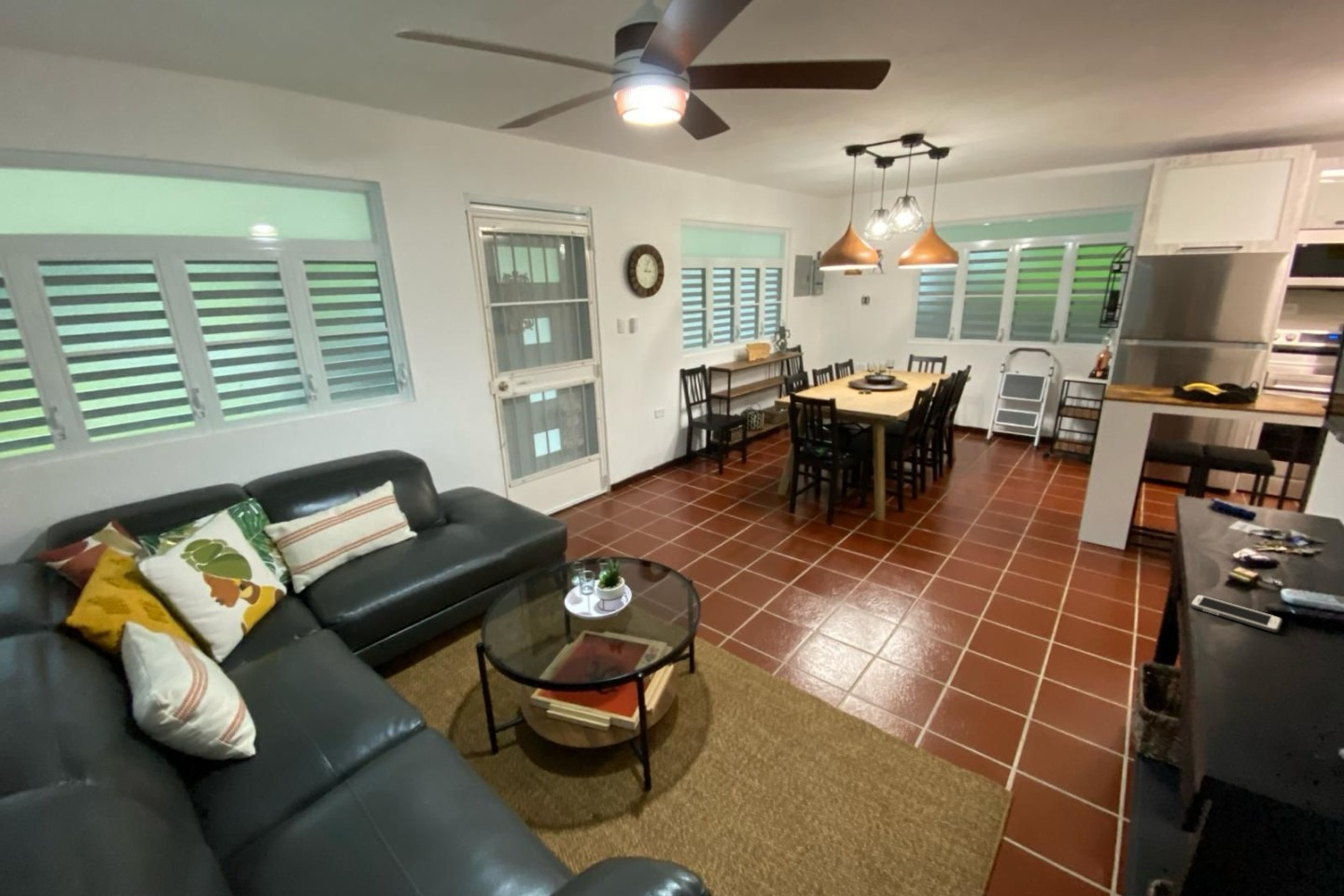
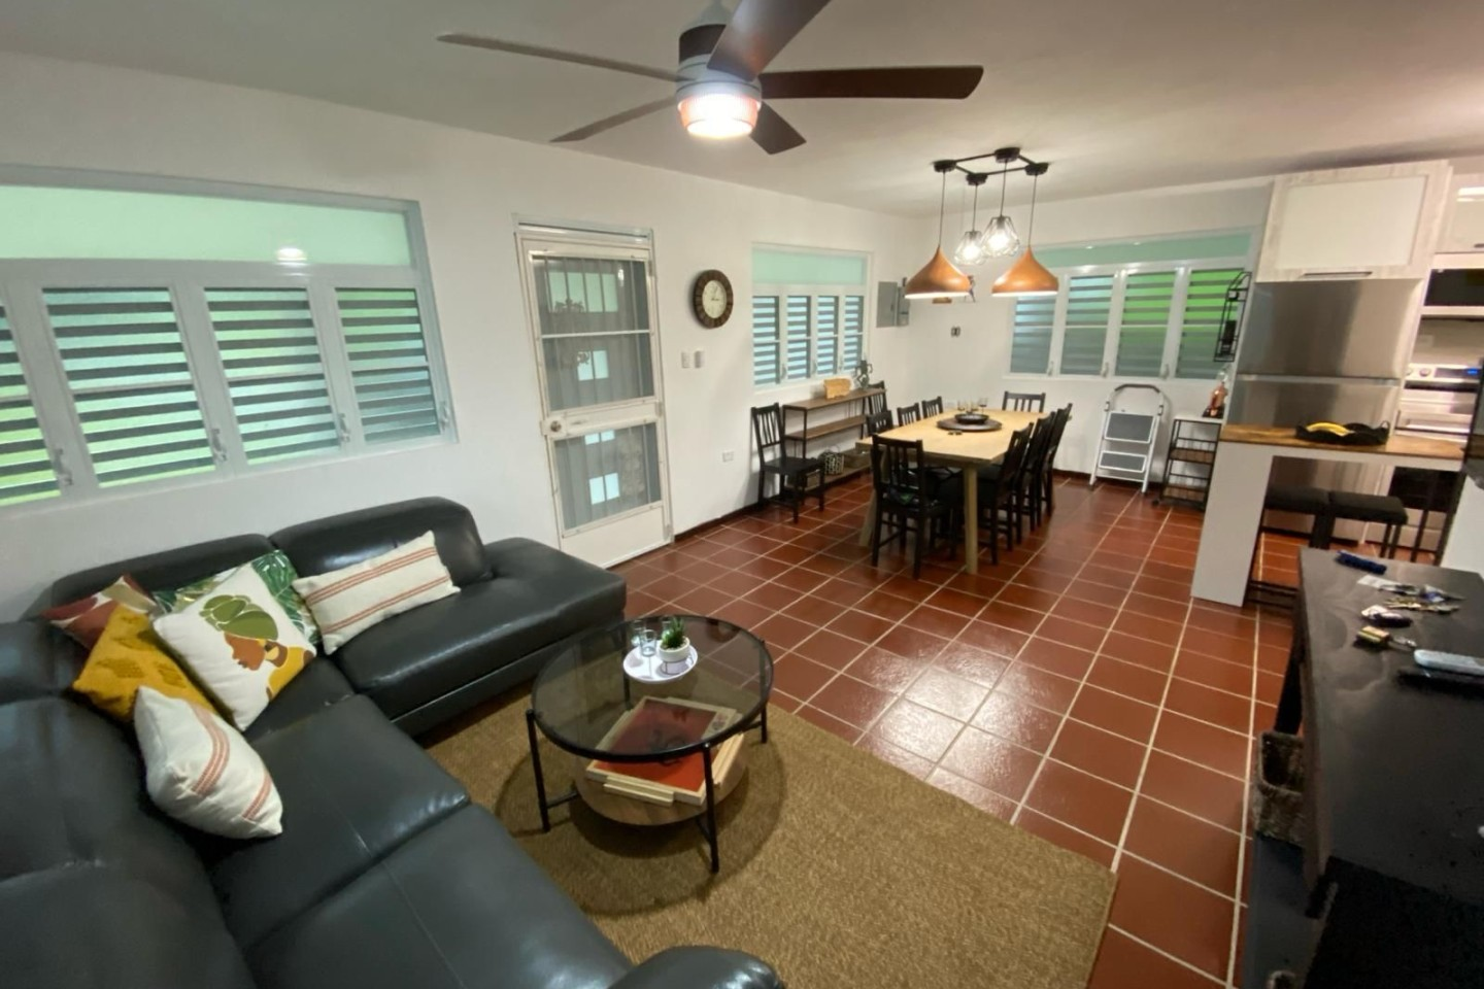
- cell phone [1188,594,1283,634]
